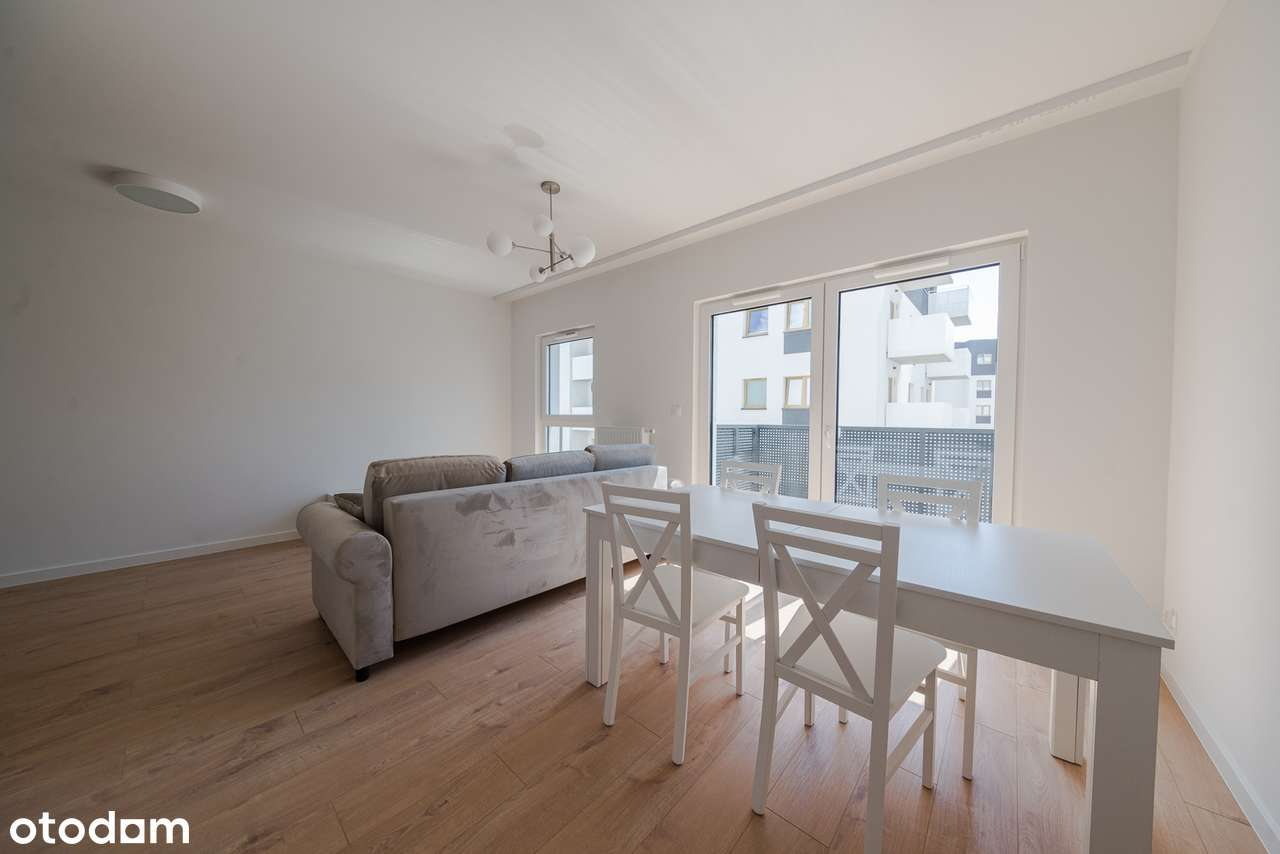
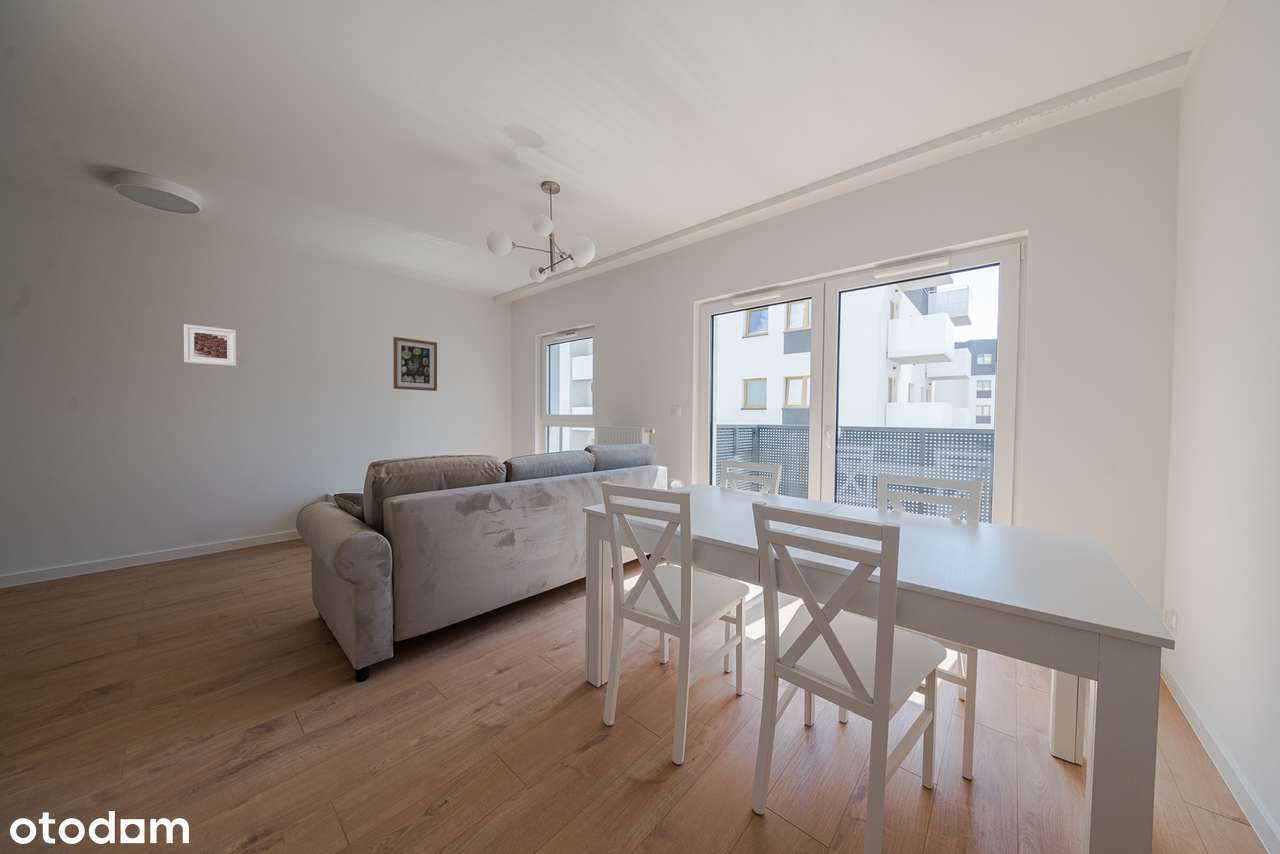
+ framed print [183,323,237,367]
+ wall art [392,336,438,392]
